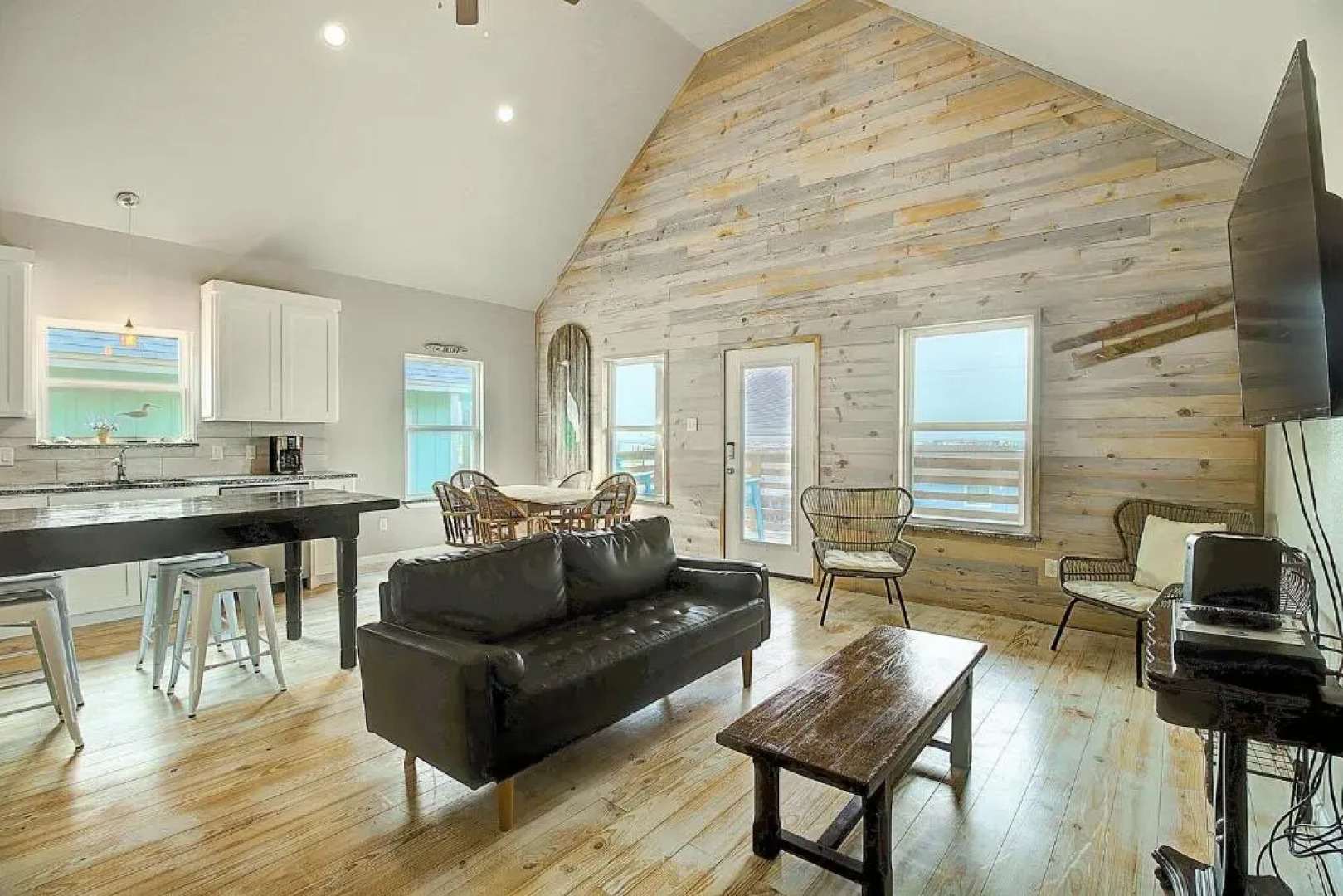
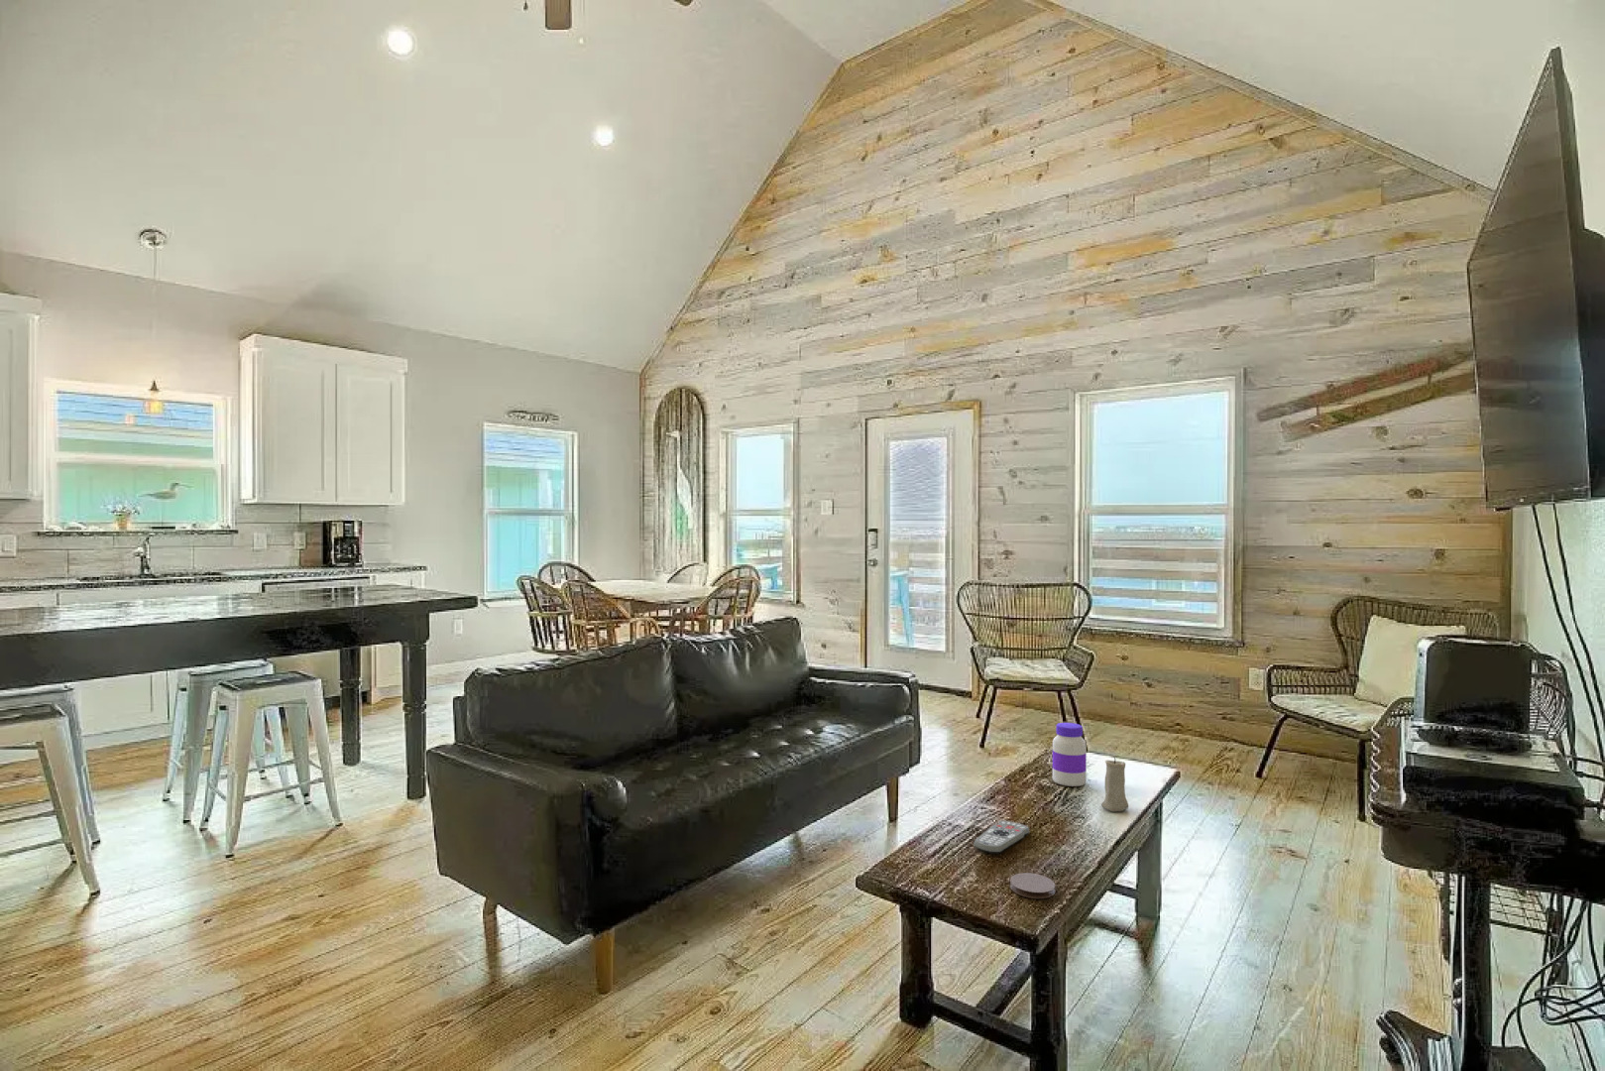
+ remote control [973,819,1031,855]
+ jar [1052,722,1088,788]
+ coaster [1009,871,1055,899]
+ candle [1101,757,1129,813]
